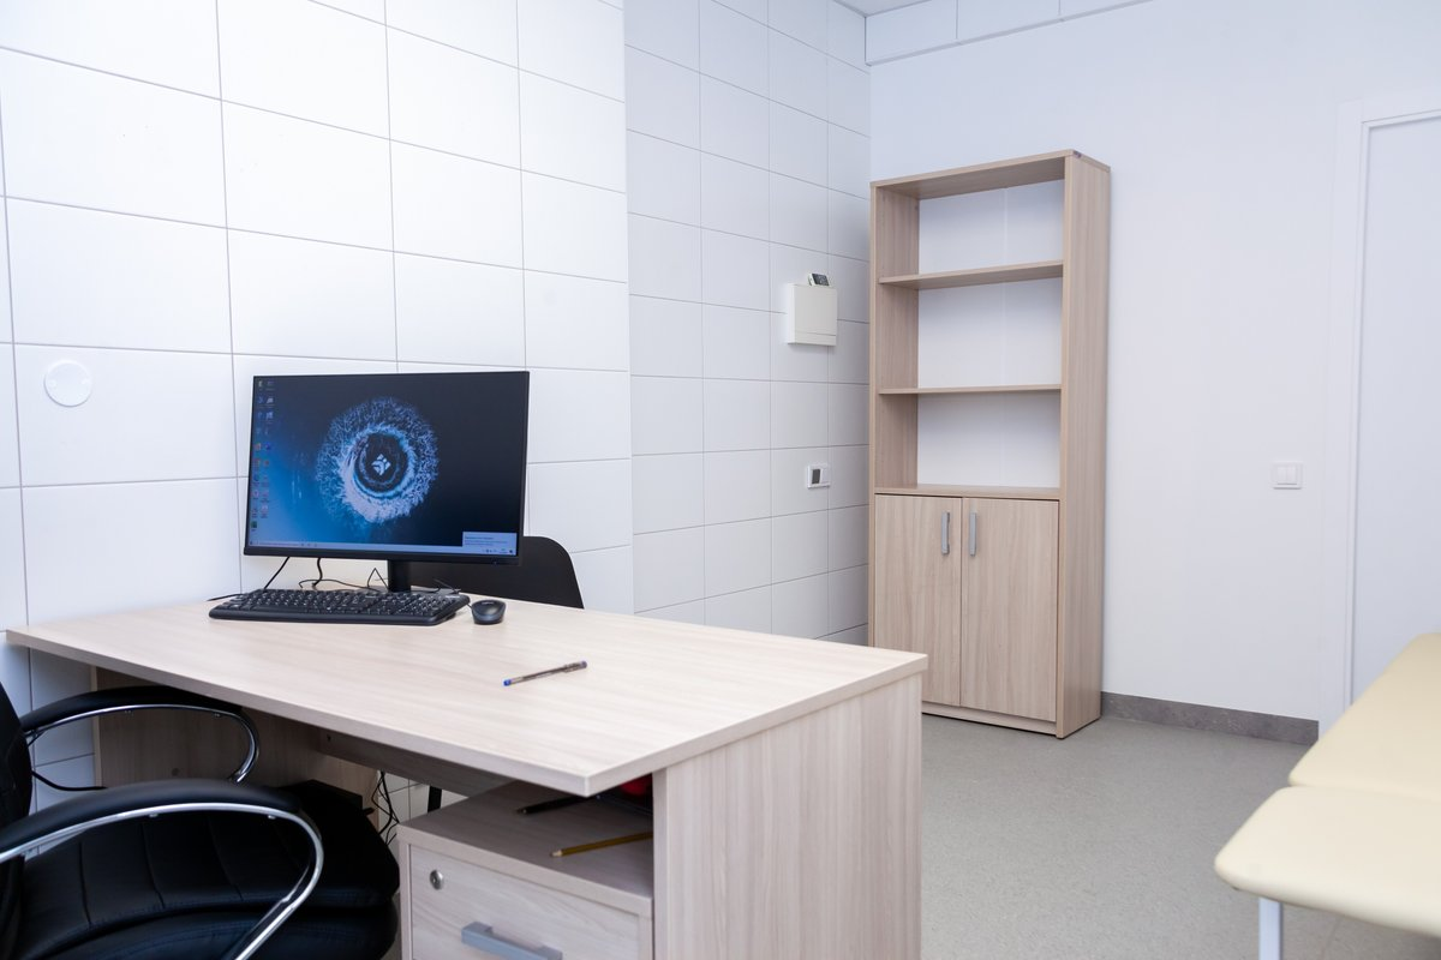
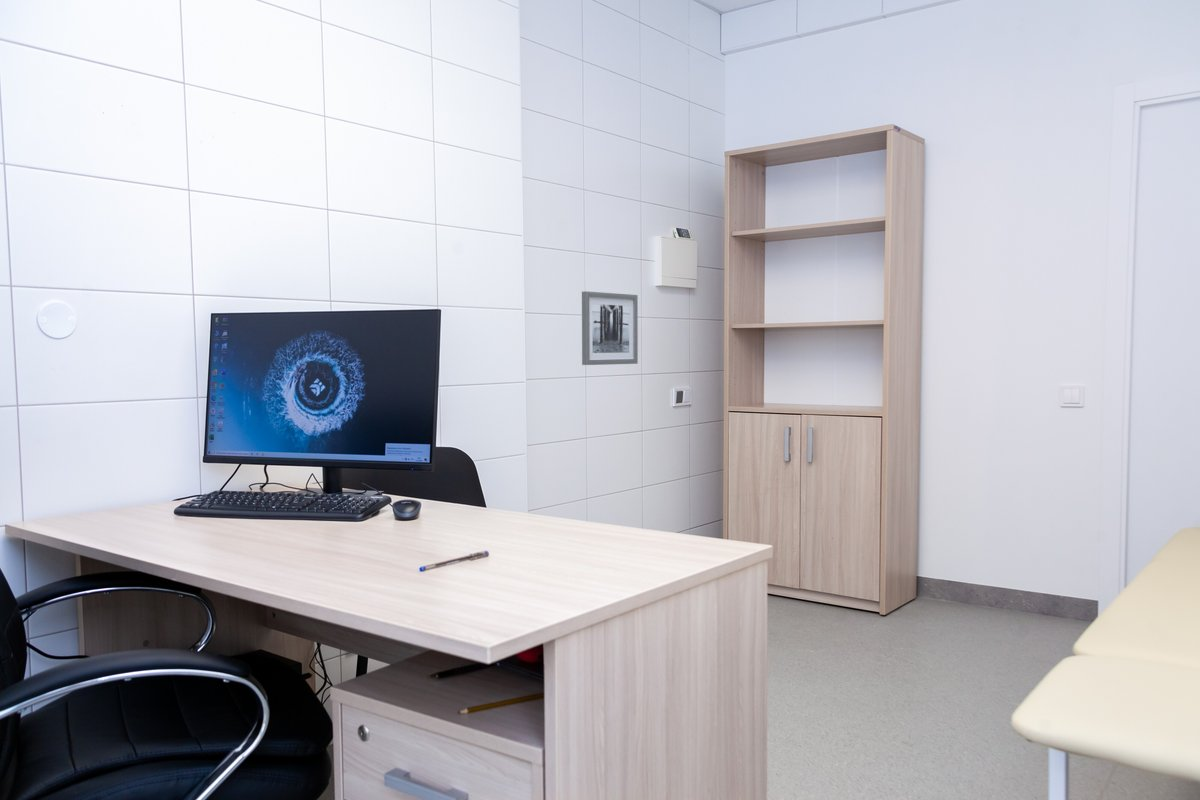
+ wall art [581,290,639,366]
